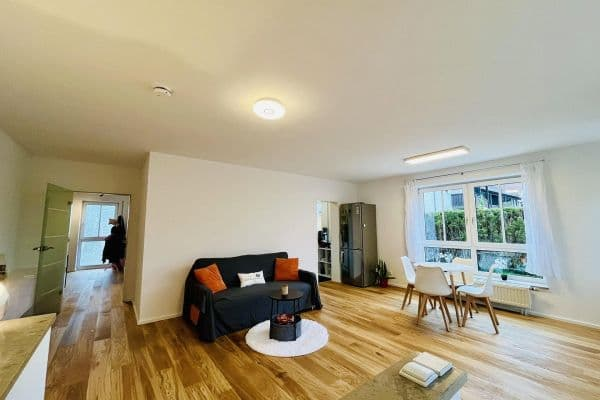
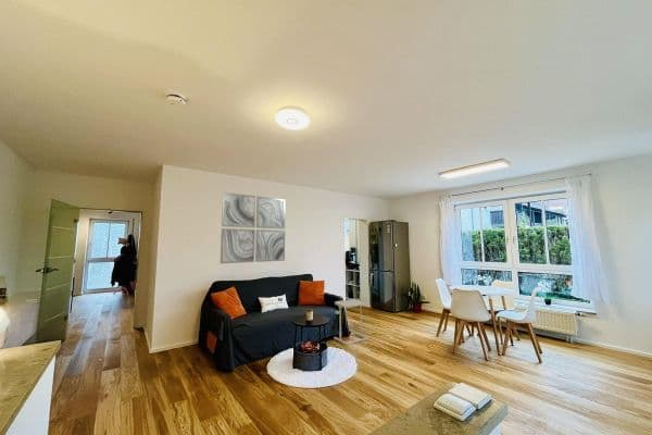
+ side table [333,298,368,346]
+ wall art [220,191,287,264]
